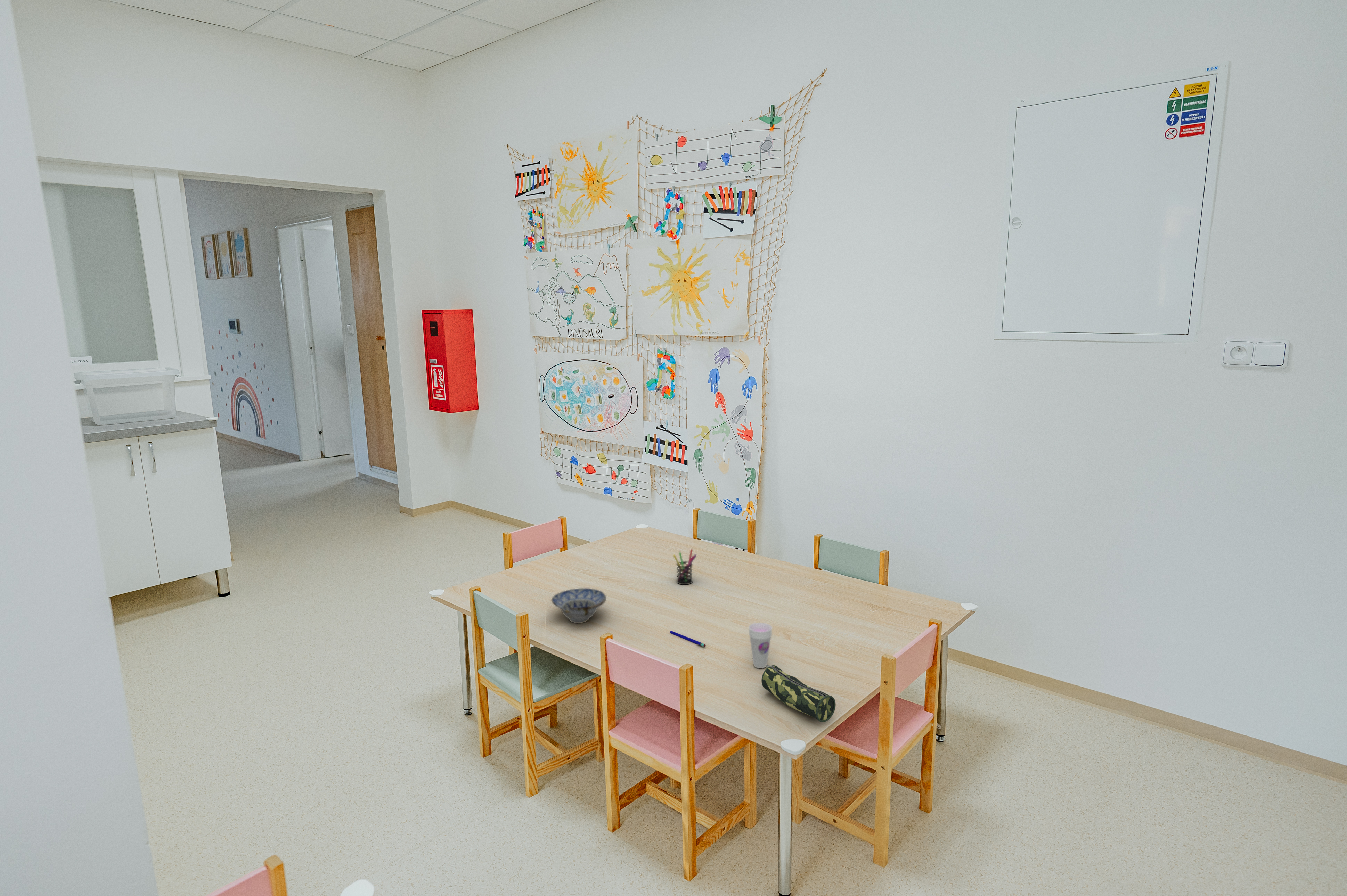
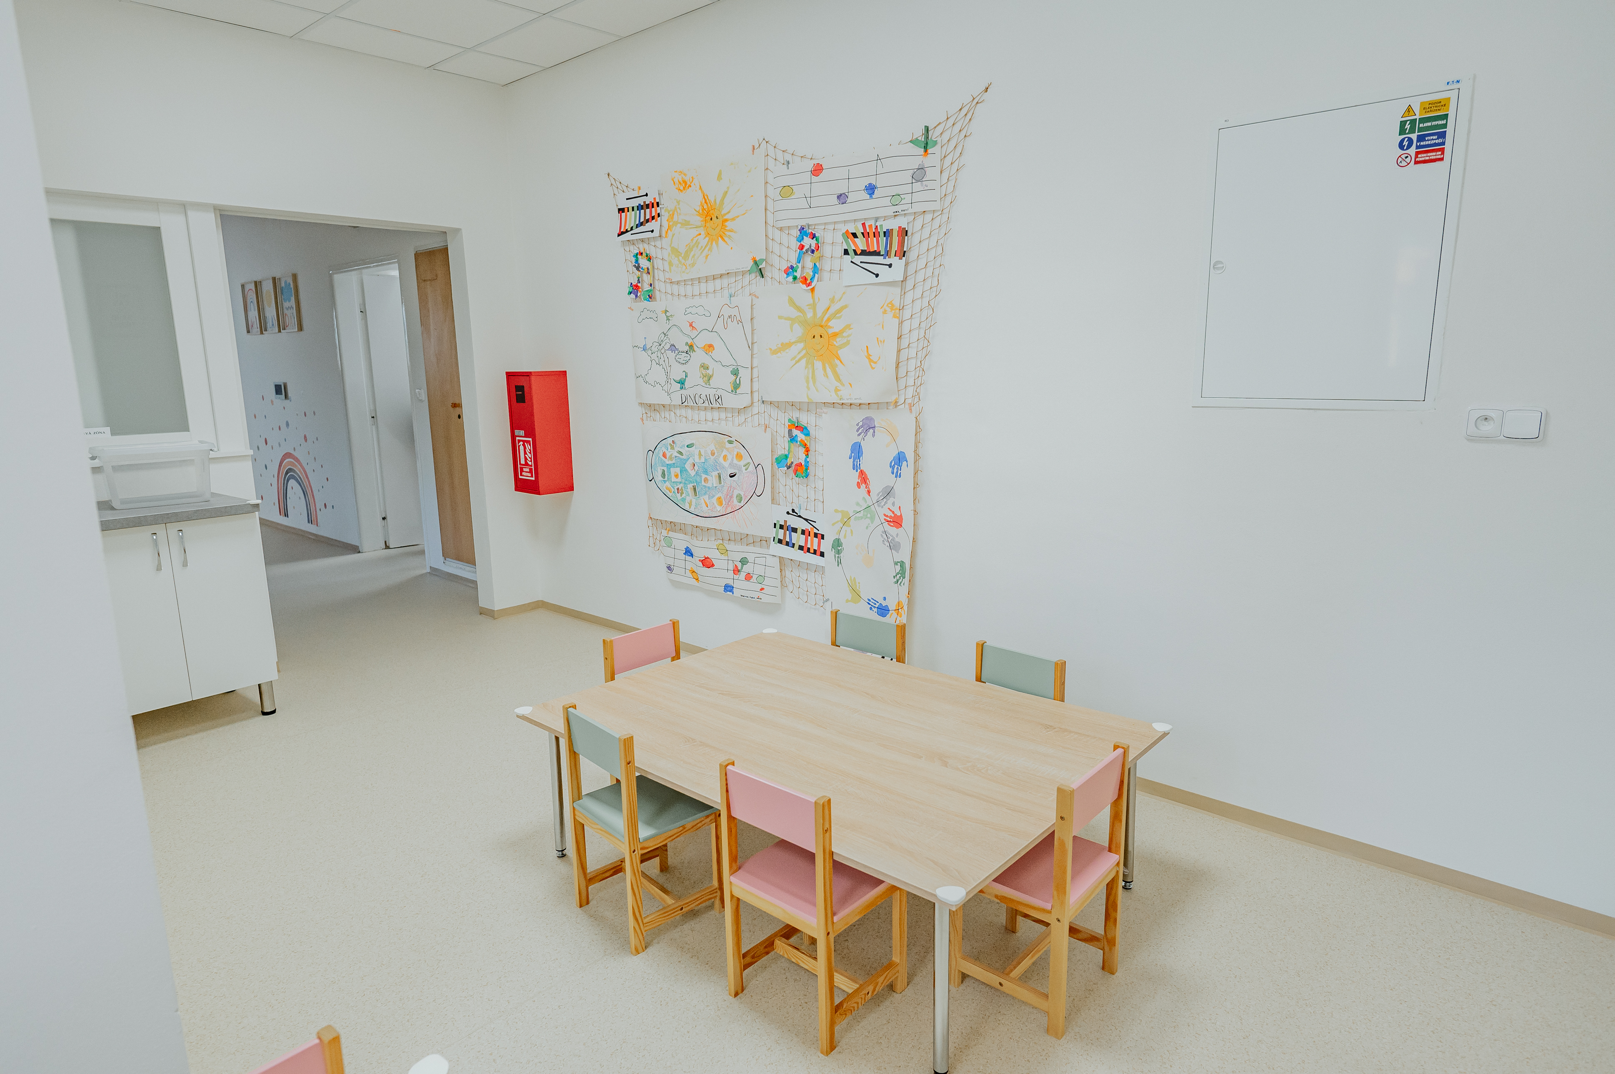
- pen holder [673,549,697,585]
- cup [748,622,773,669]
- pen [670,631,706,647]
- pencil case [761,665,836,723]
- ceramic bowl [551,588,607,624]
